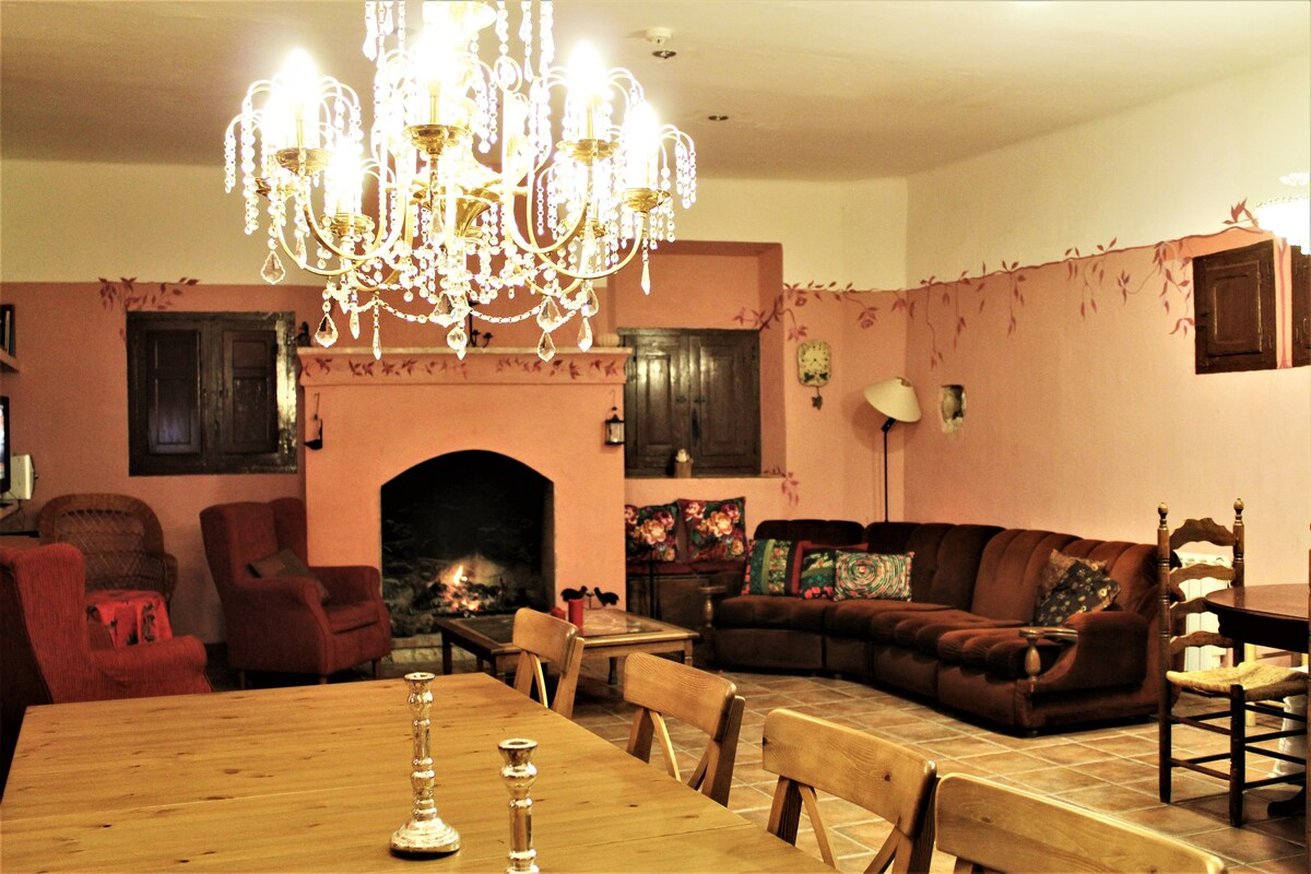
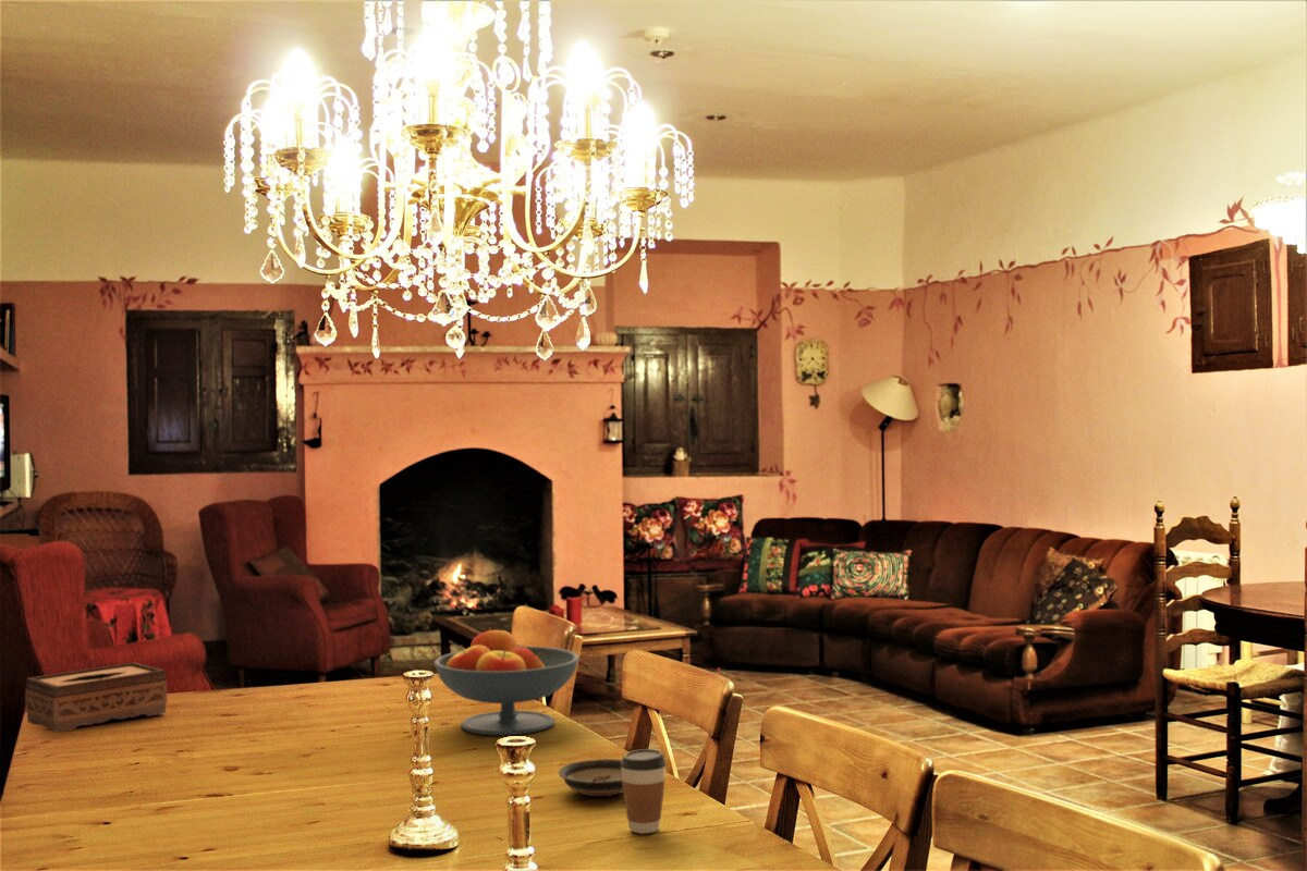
+ saucer [558,758,624,797]
+ tissue box [24,661,168,734]
+ coffee cup [620,748,668,835]
+ fruit bowl [433,627,581,736]
